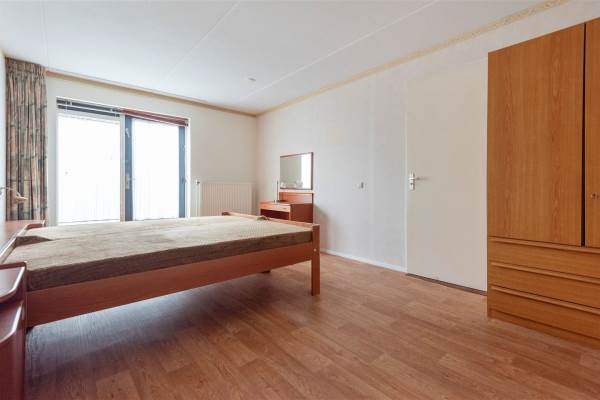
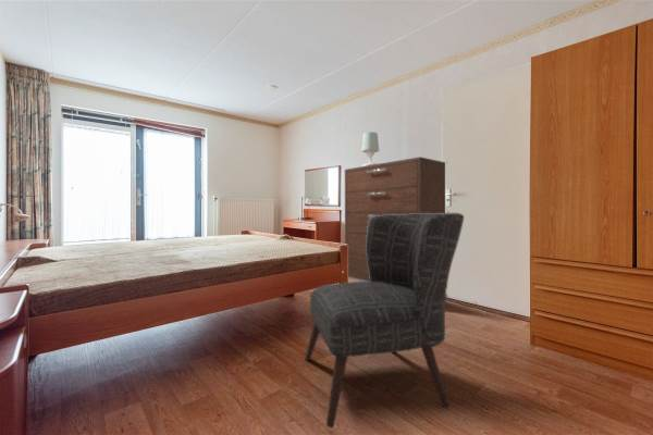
+ table lamp [360,132,380,166]
+ dresser [344,156,448,298]
+ chair [304,212,466,428]
